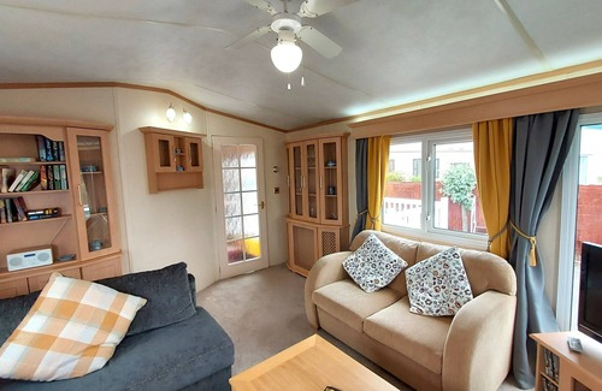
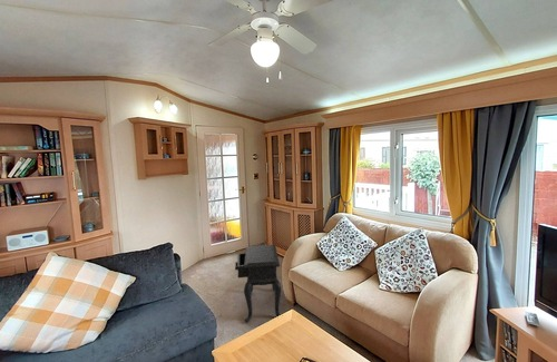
+ side table [234,244,283,324]
